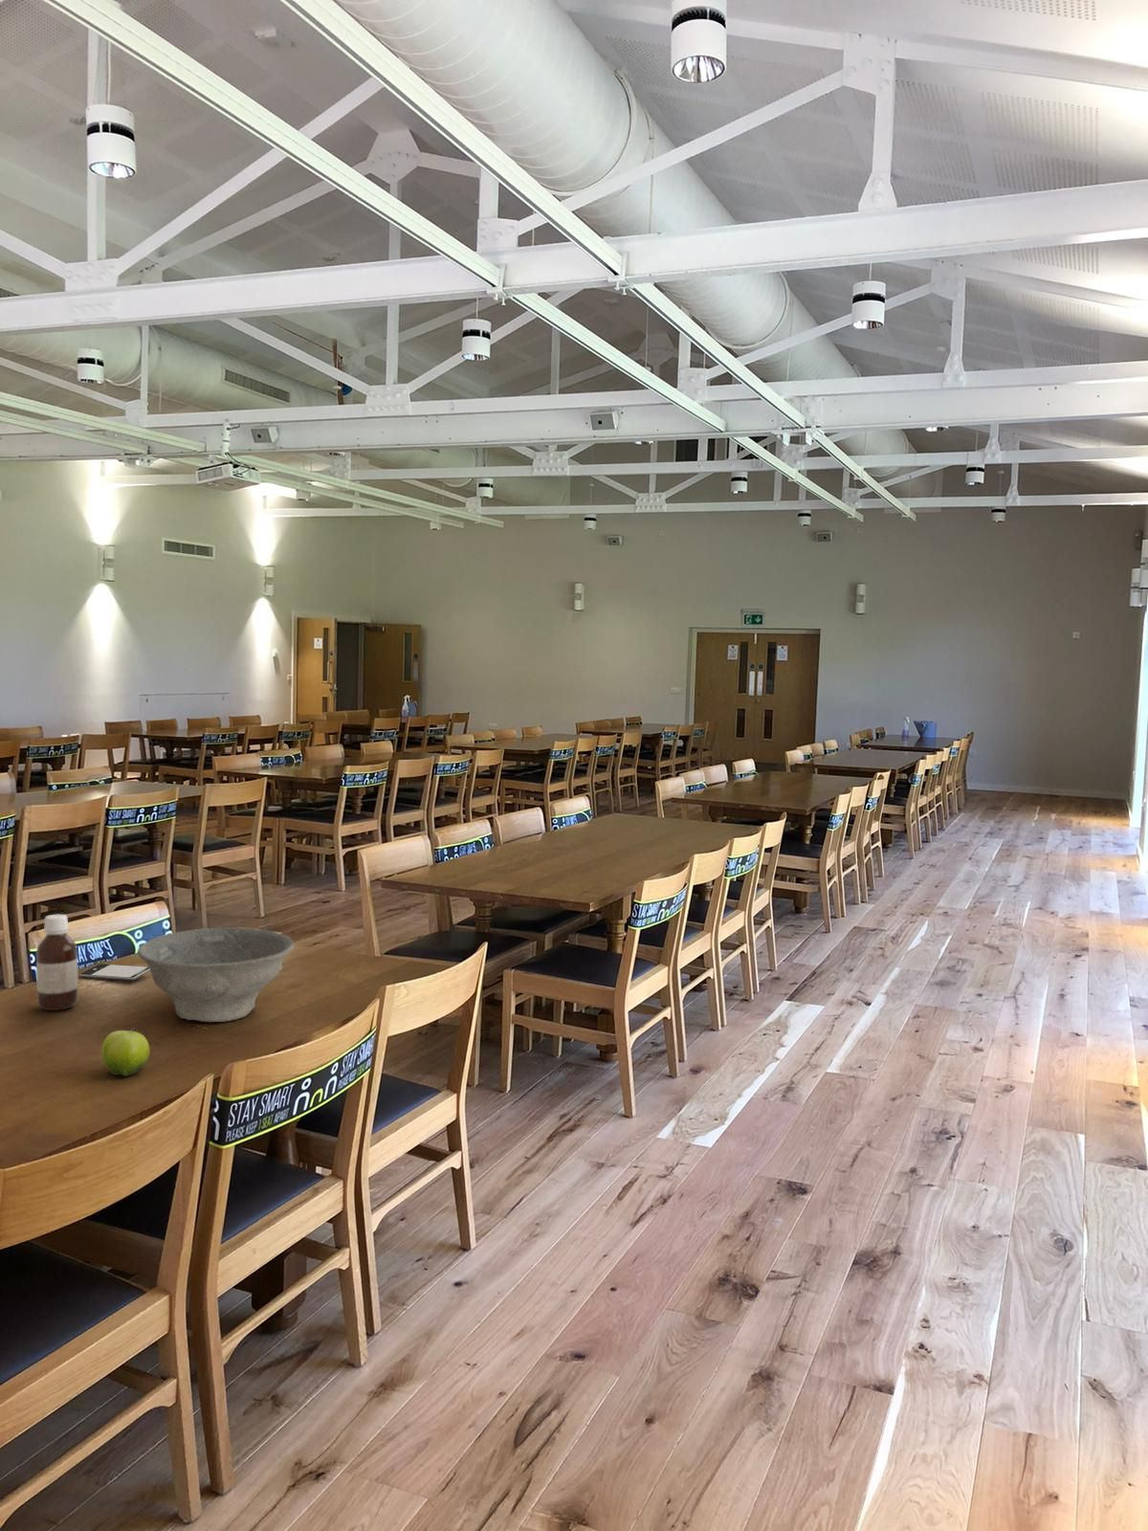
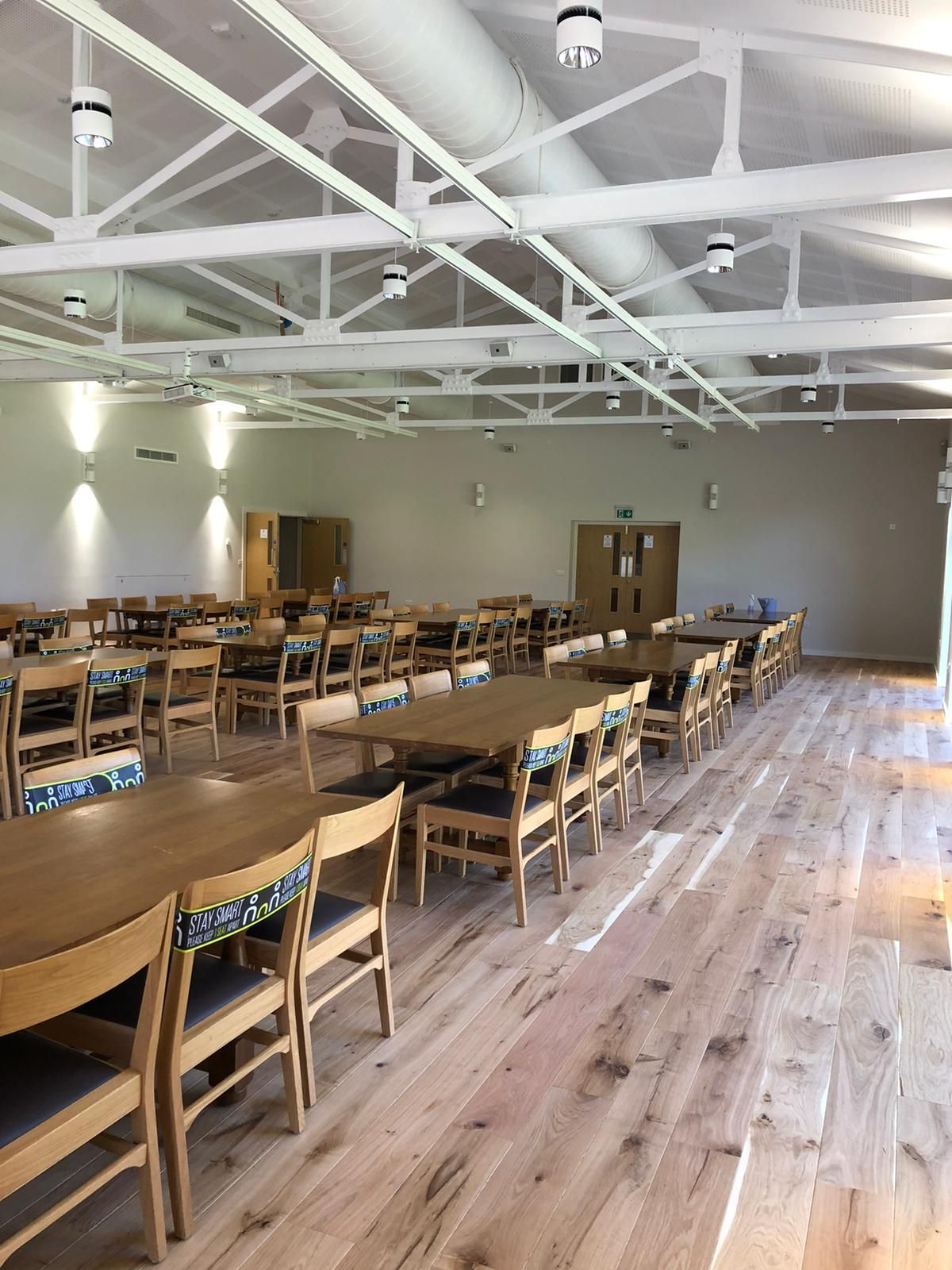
- smartphone [80,963,151,981]
- fruit [100,1026,151,1078]
- bowl [136,926,295,1023]
- bottle [35,914,78,1011]
